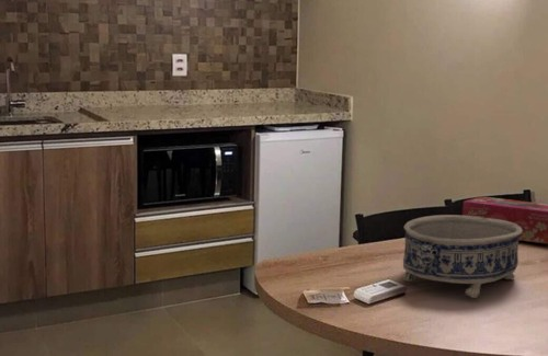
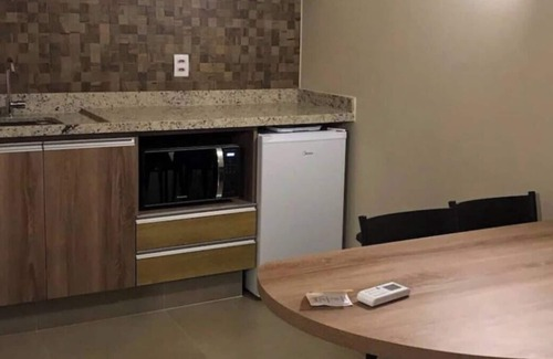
- decorative bowl [401,214,523,299]
- tissue box [461,195,548,245]
